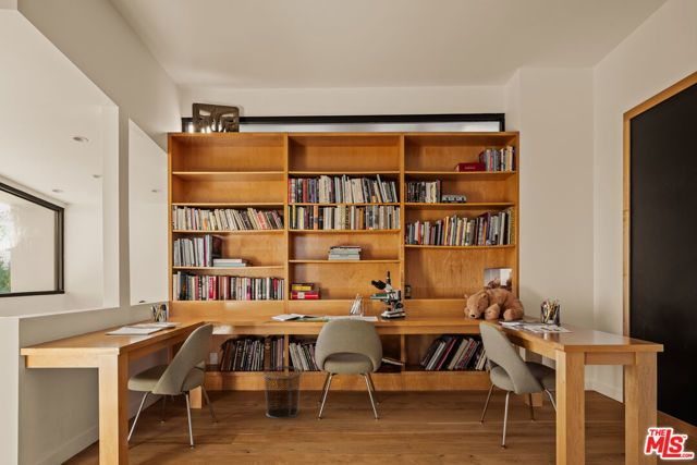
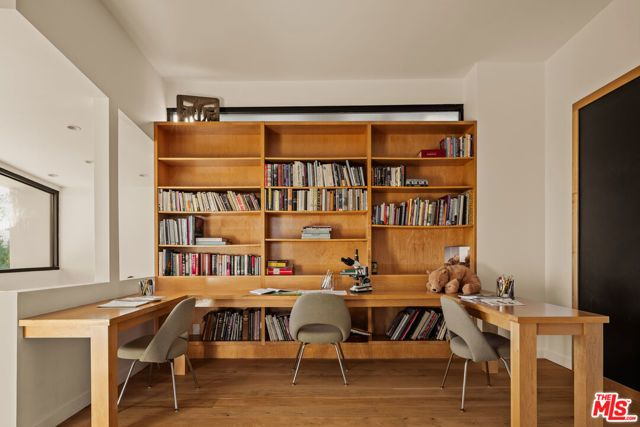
- waste bin [262,365,303,420]
